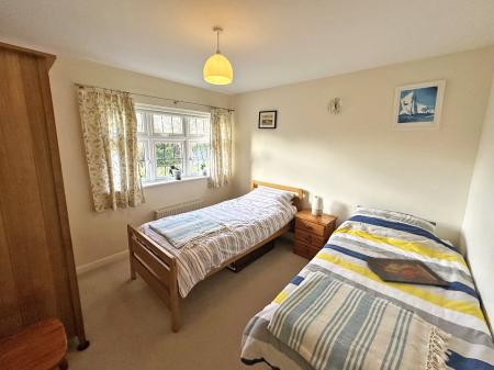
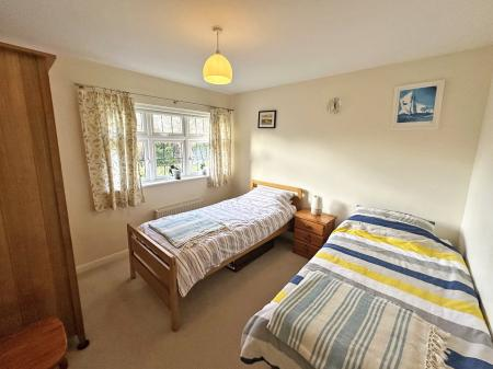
- tray [363,256,452,288]
